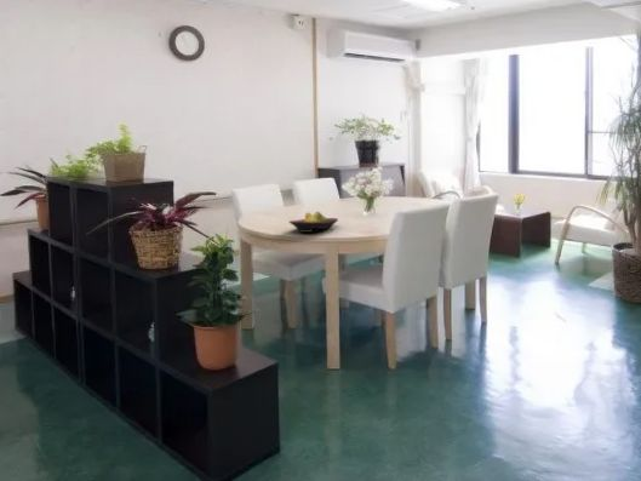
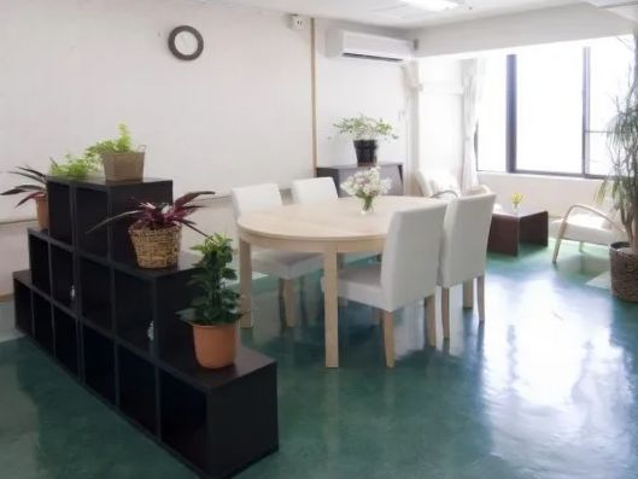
- fruit bowl [288,211,339,234]
